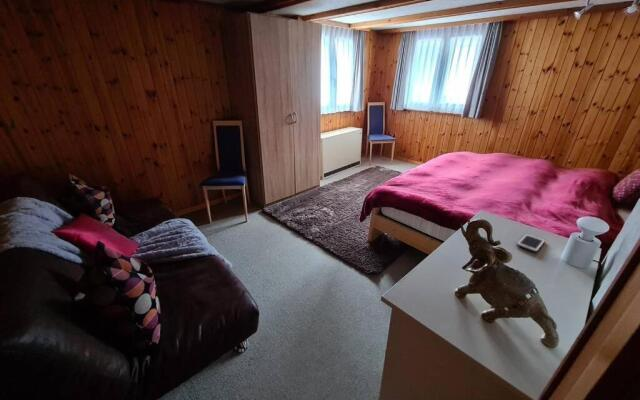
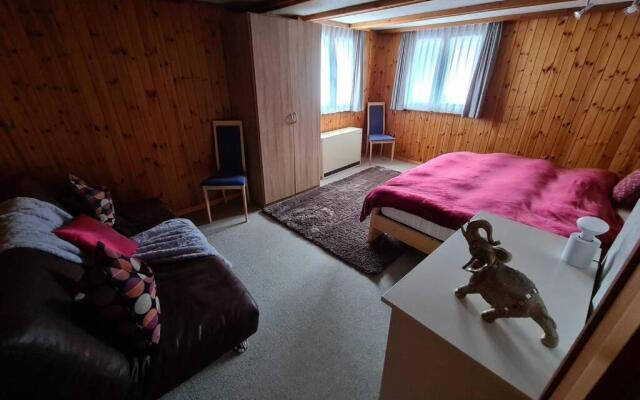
- cell phone [515,233,546,253]
